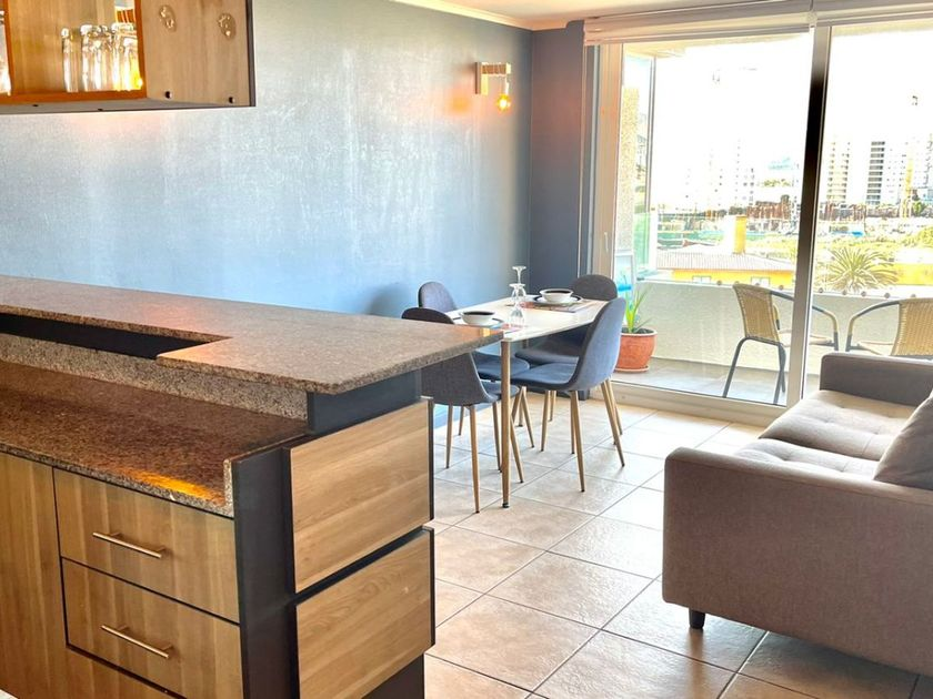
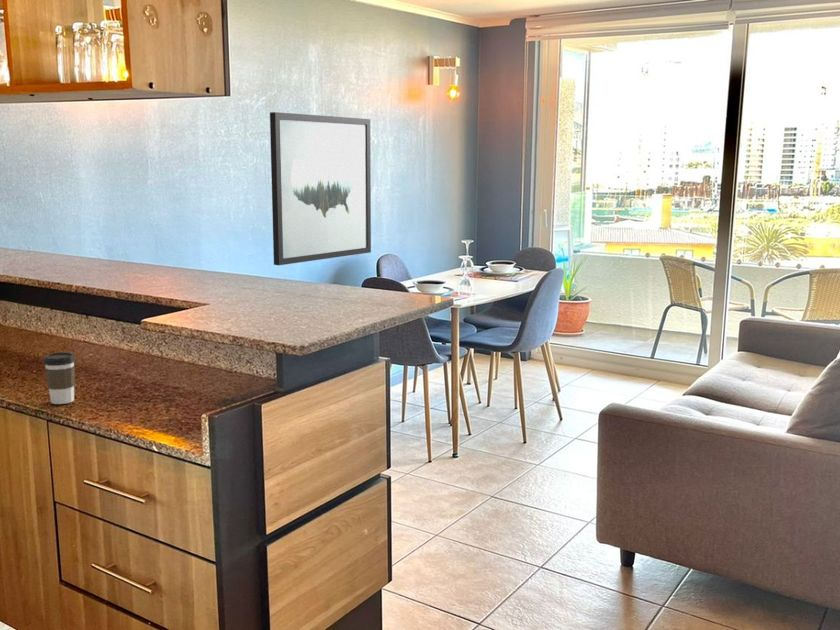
+ wall art [269,111,372,266]
+ coffee cup [42,351,76,405]
